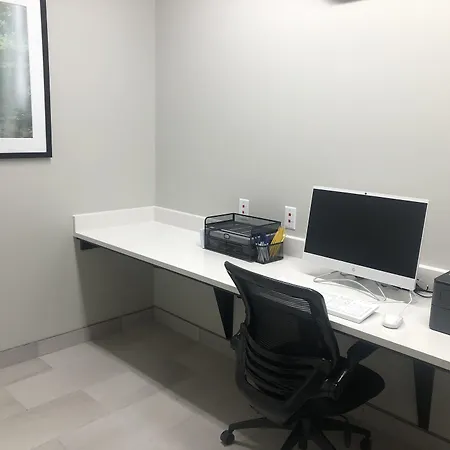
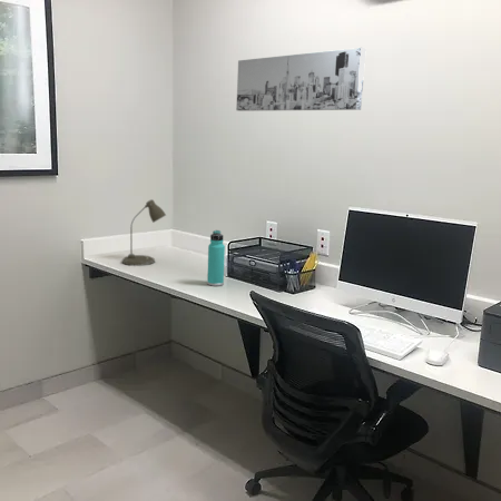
+ desk lamp [121,198,167,267]
+ wall art [235,47,367,112]
+ thermos bottle [206,229,226,287]
